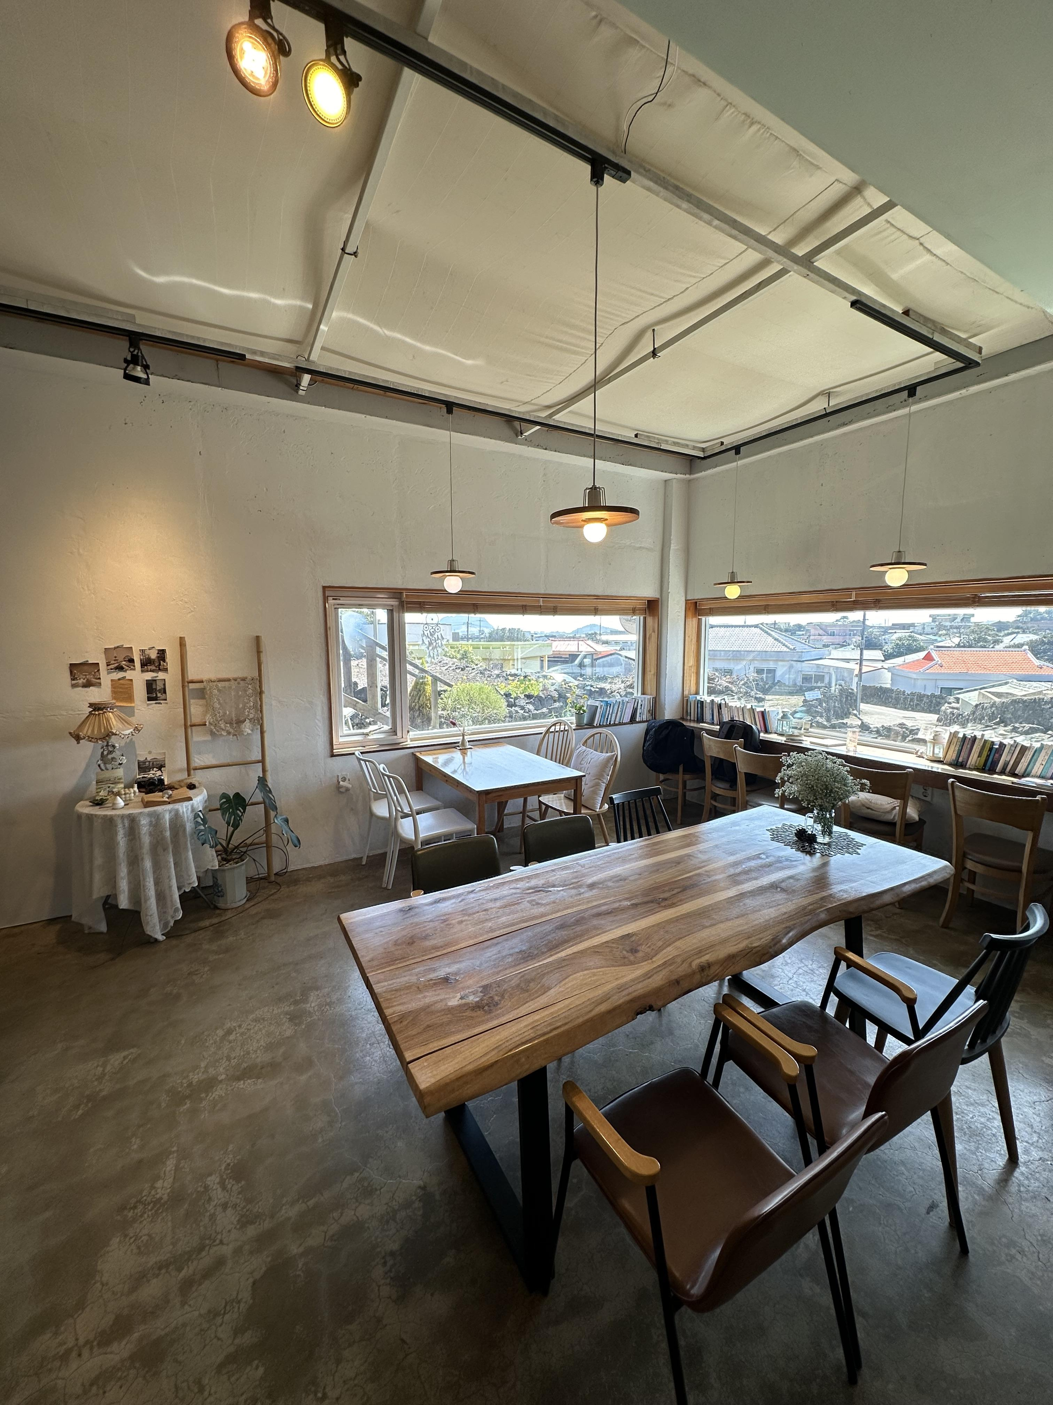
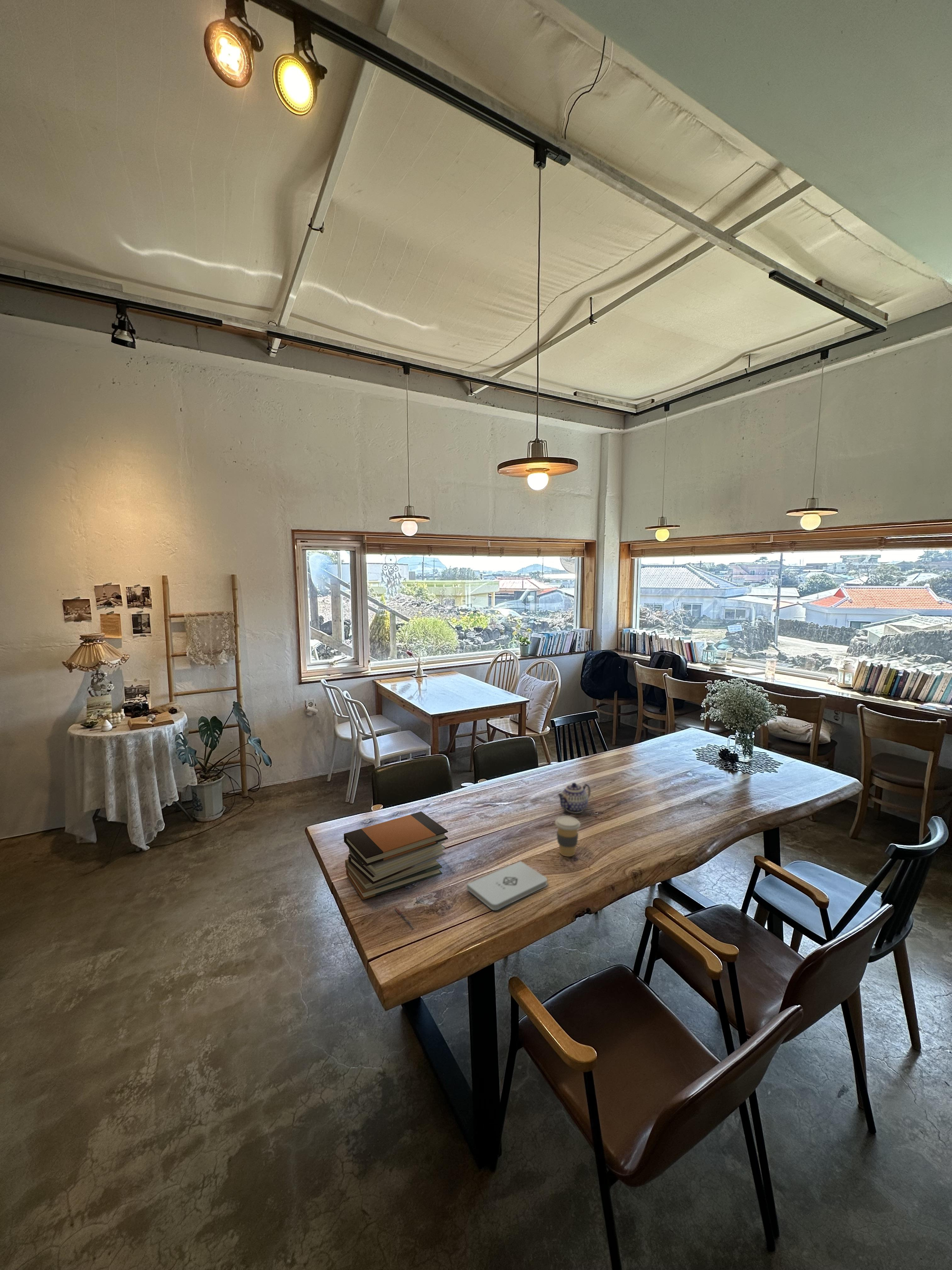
+ notepad [467,861,547,911]
+ book stack [343,811,448,900]
+ teapot [557,782,591,814]
+ pen [394,907,415,930]
+ coffee cup [555,816,581,857]
